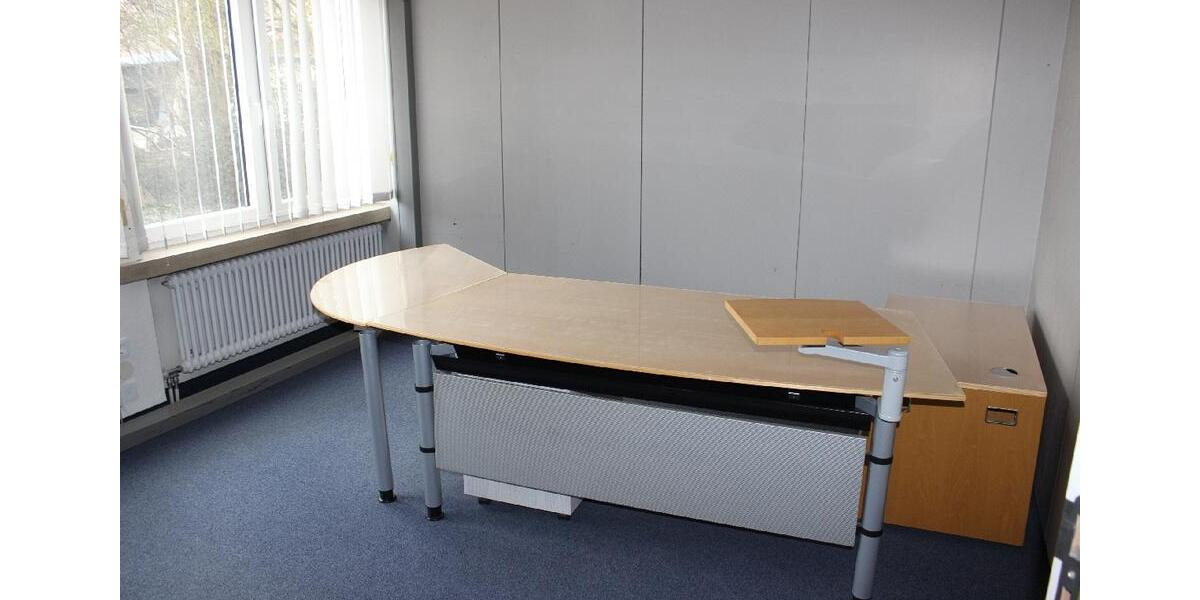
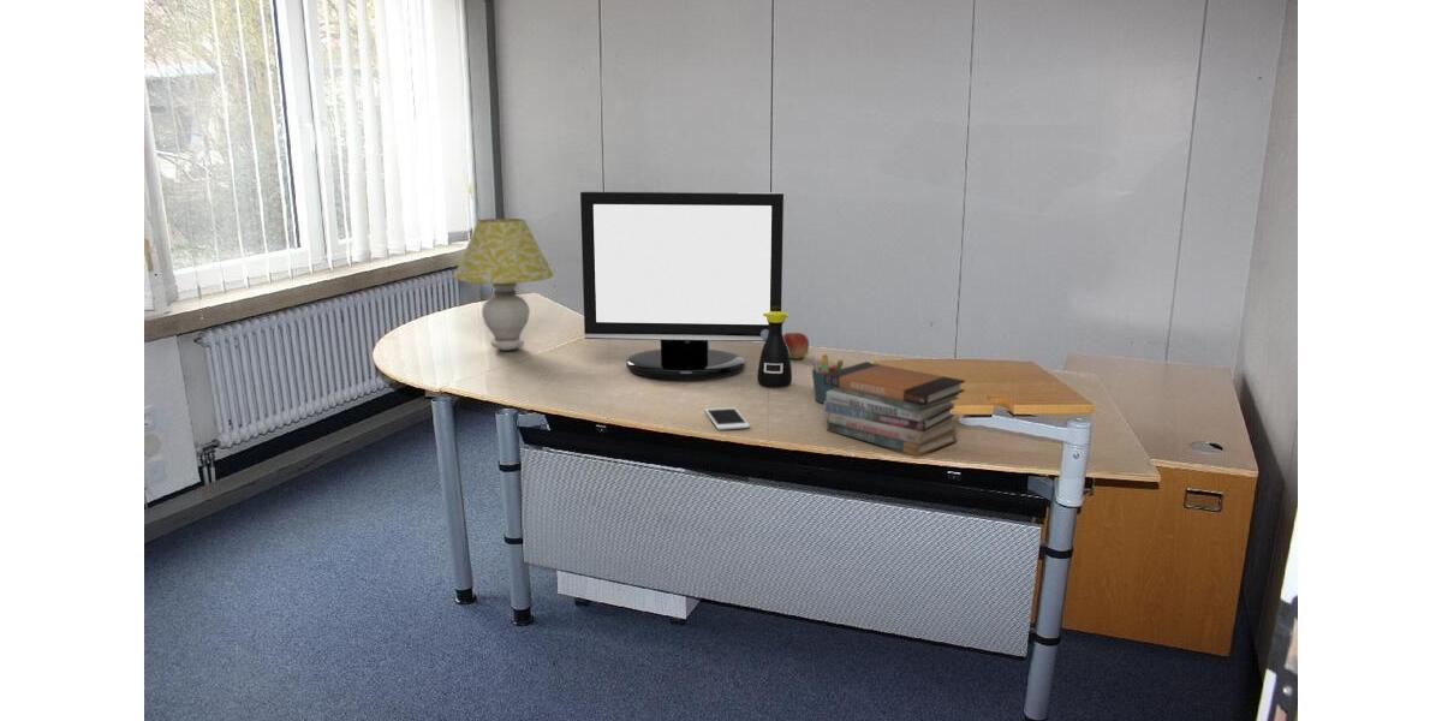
+ cell phone [703,406,751,430]
+ monitor [579,190,785,380]
+ book stack [823,360,966,458]
+ pen holder [810,353,845,404]
+ table lamp [453,218,555,351]
+ bottle [756,310,793,388]
+ apple [782,332,810,360]
